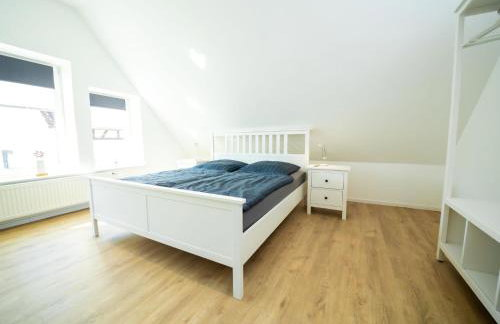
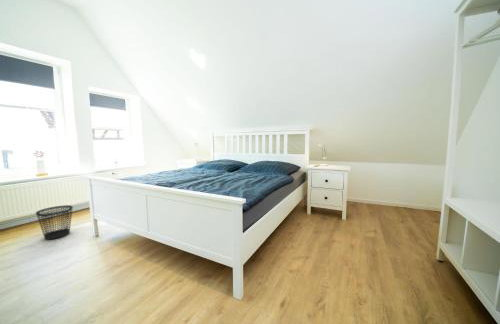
+ wastebasket [35,204,74,240]
